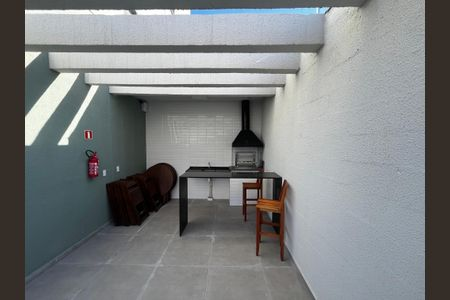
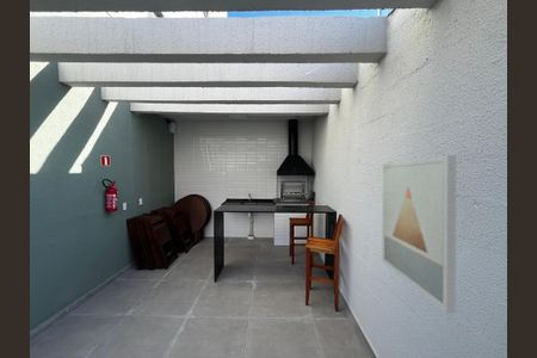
+ wall art [381,154,457,315]
